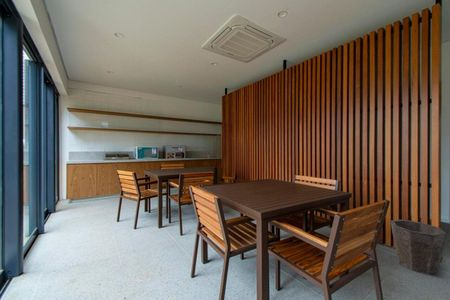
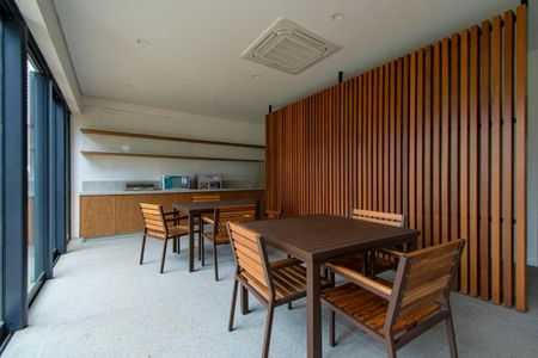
- waste bin [390,219,447,275]
